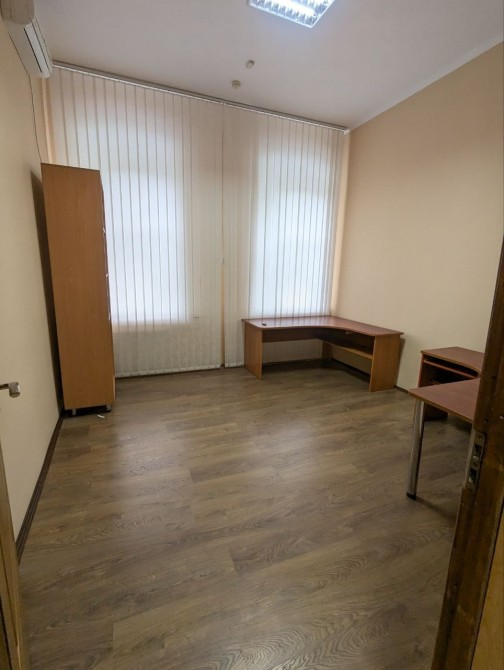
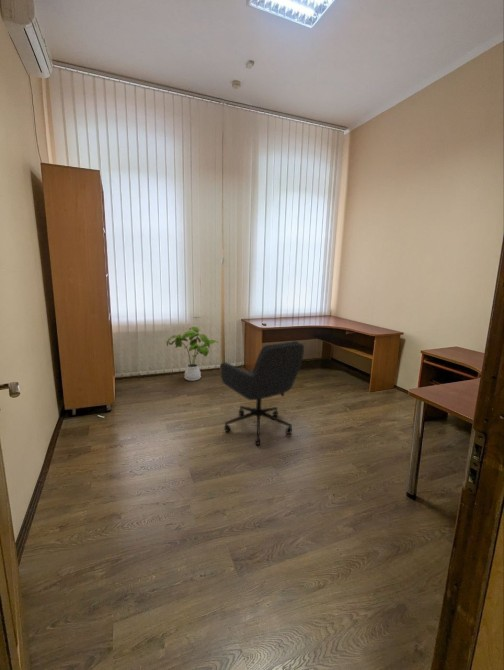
+ house plant [165,326,219,382]
+ office chair [220,340,305,446]
